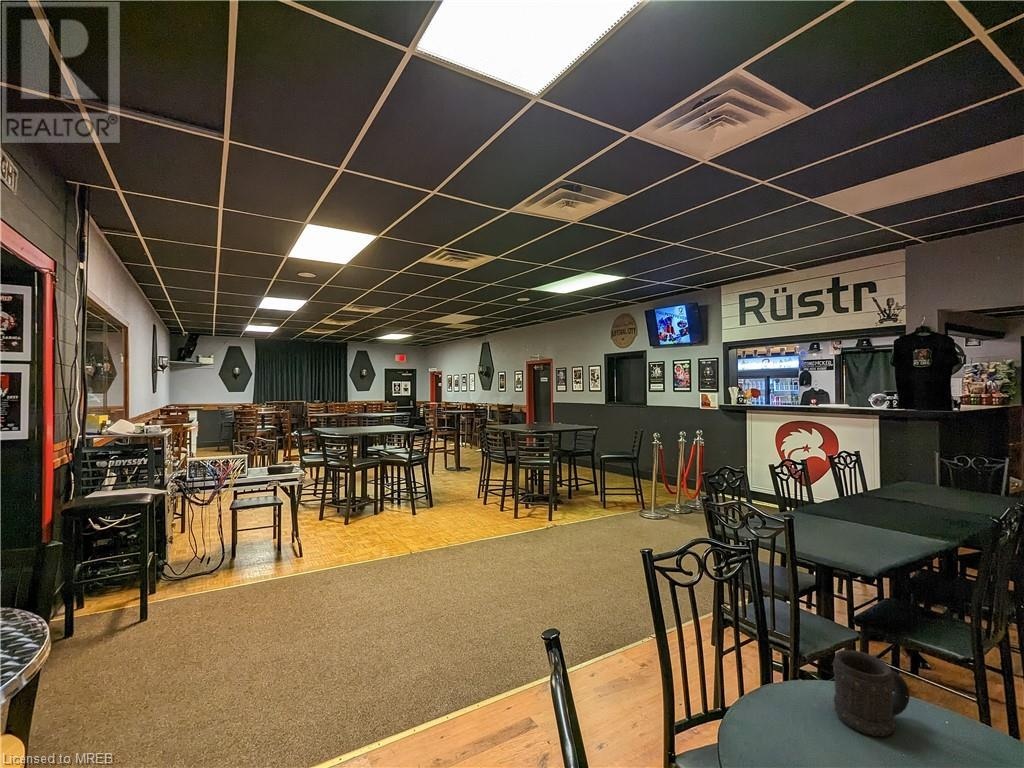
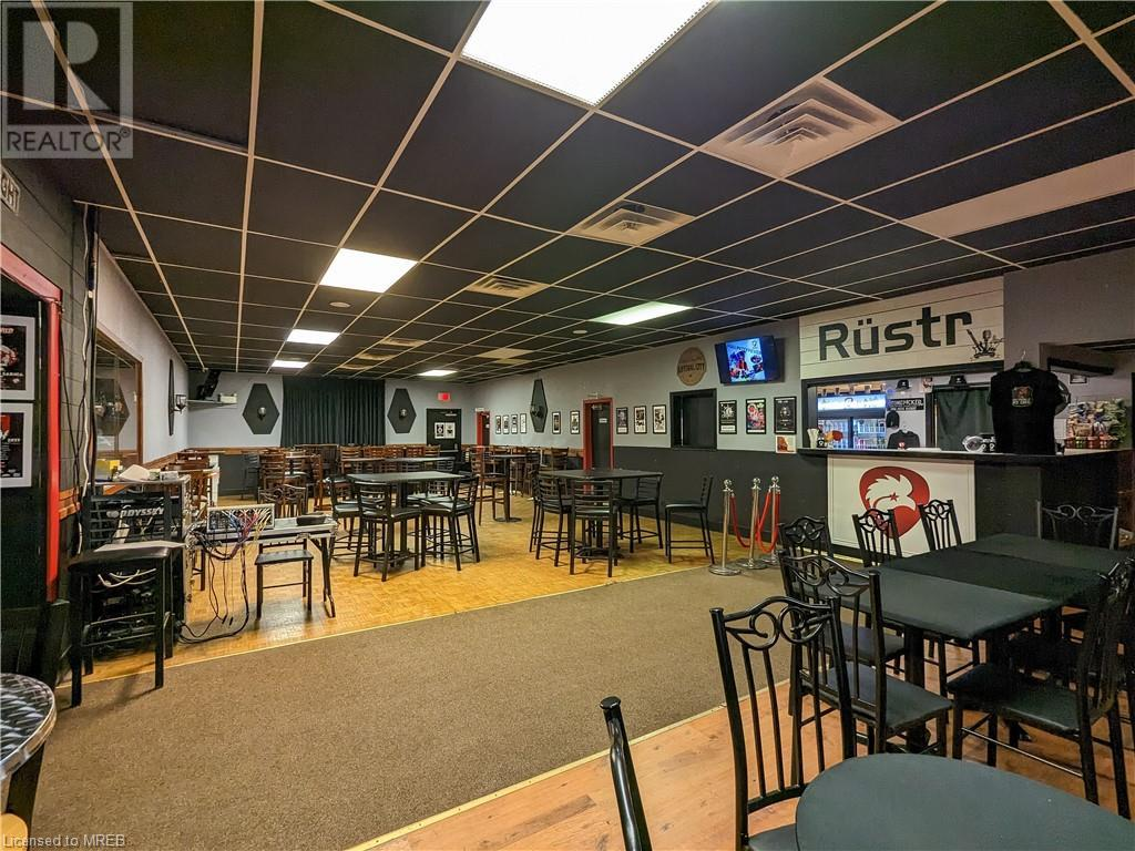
- beer mug [832,649,911,738]
